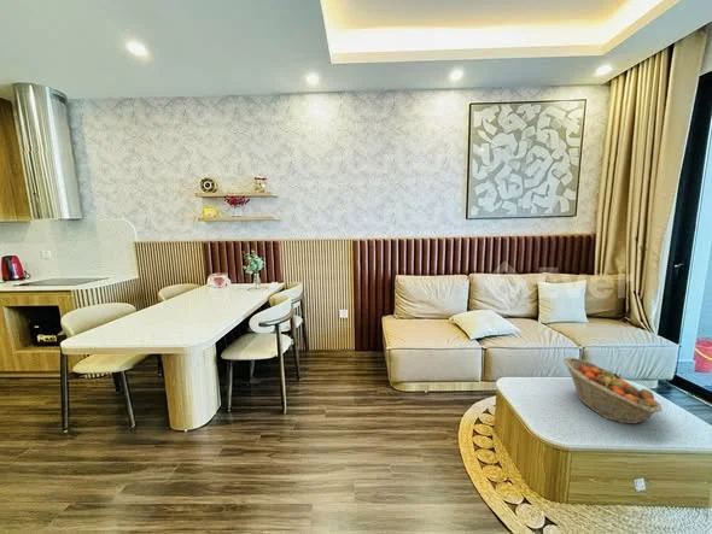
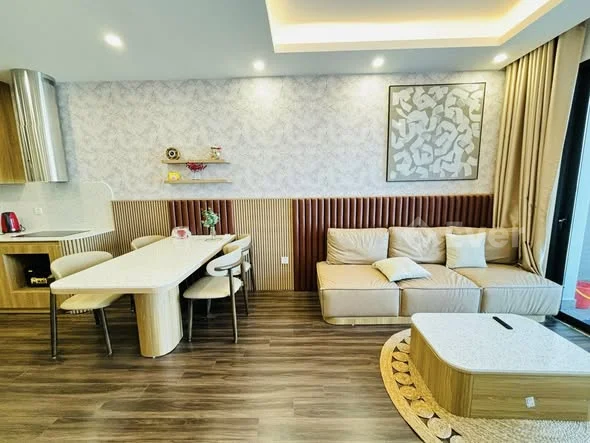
- fruit basket [562,357,664,426]
